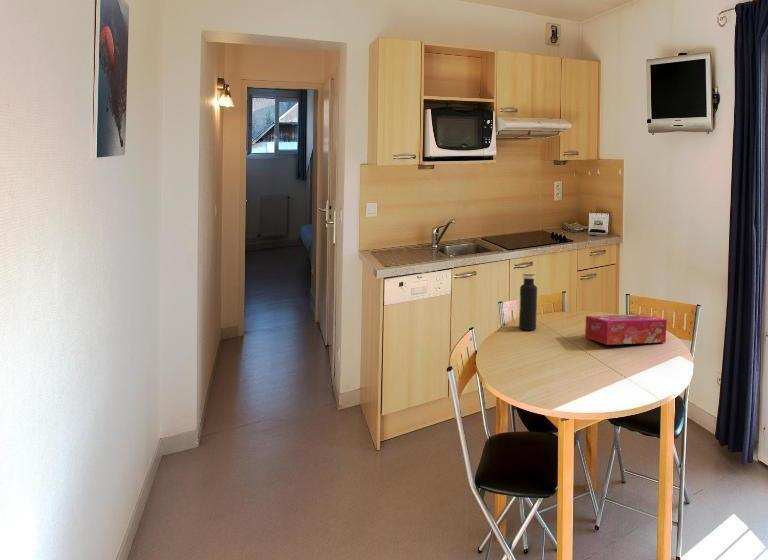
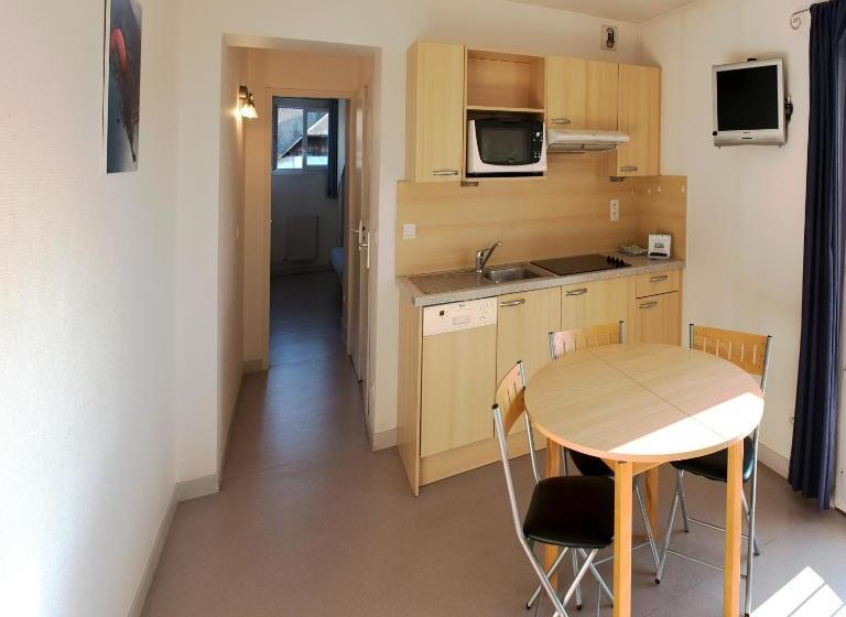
- tissue box [584,314,668,346]
- water bottle [518,273,538,331]
